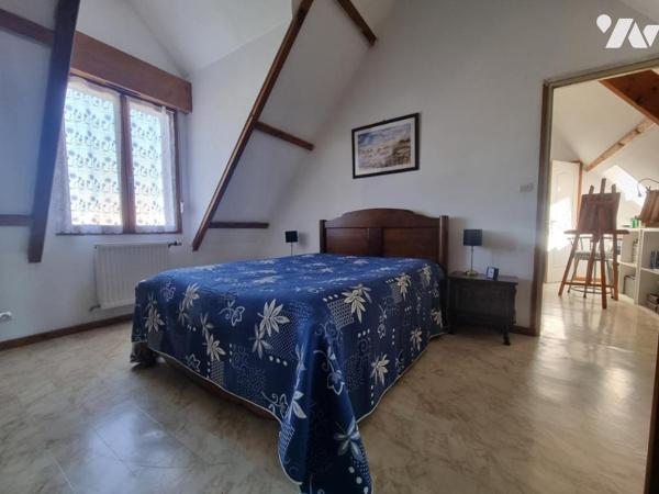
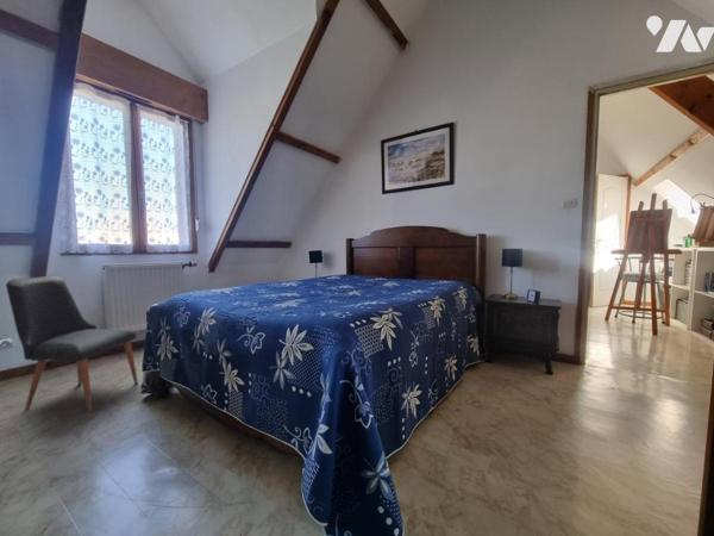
+ chair [5,275,139,413]
